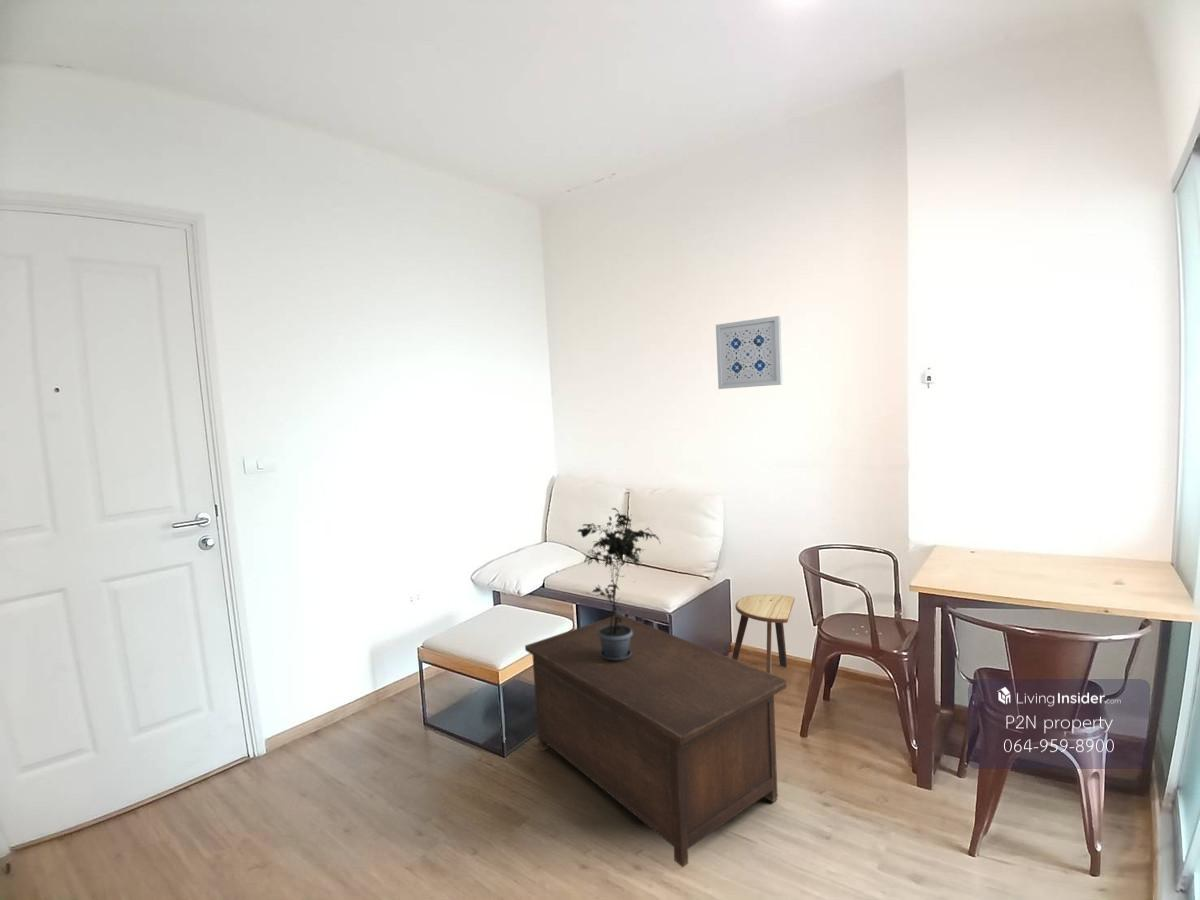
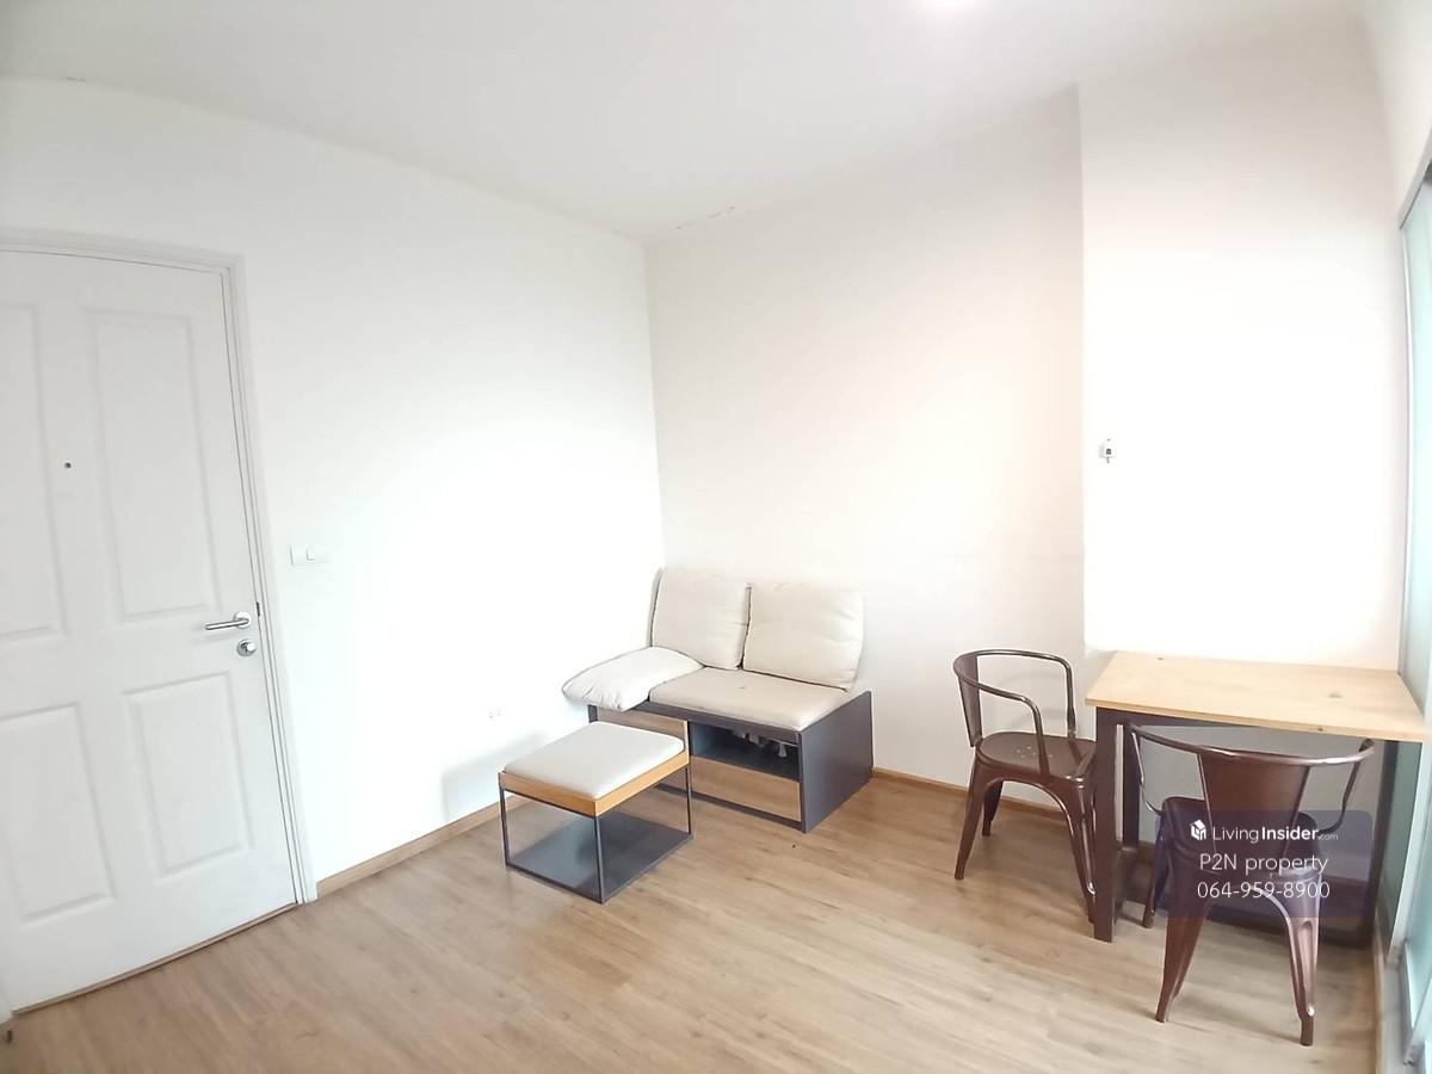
- cabinet [524,614,787,868]
- wall art [715,315,784,390]
- potted plant [576,507,662,661]
- stool [731,593,795,674]
